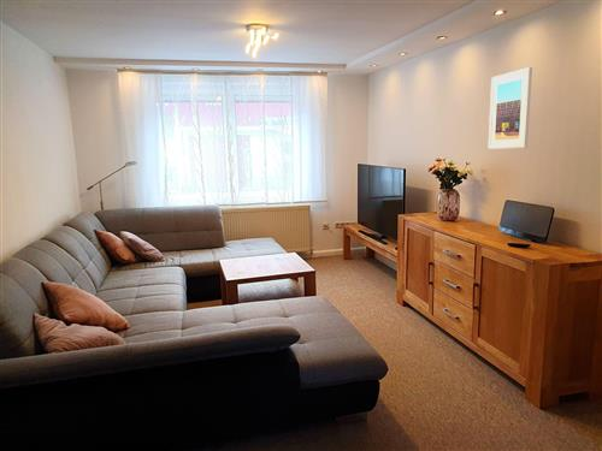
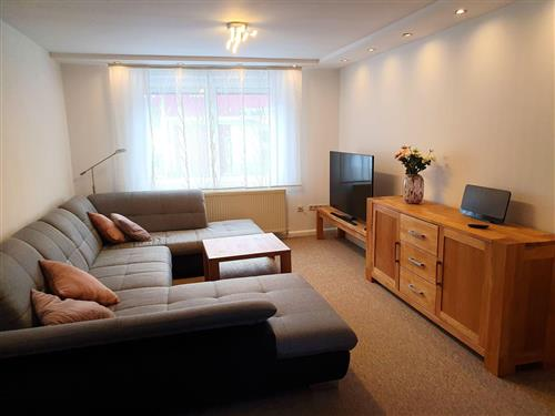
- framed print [488,66,533,150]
